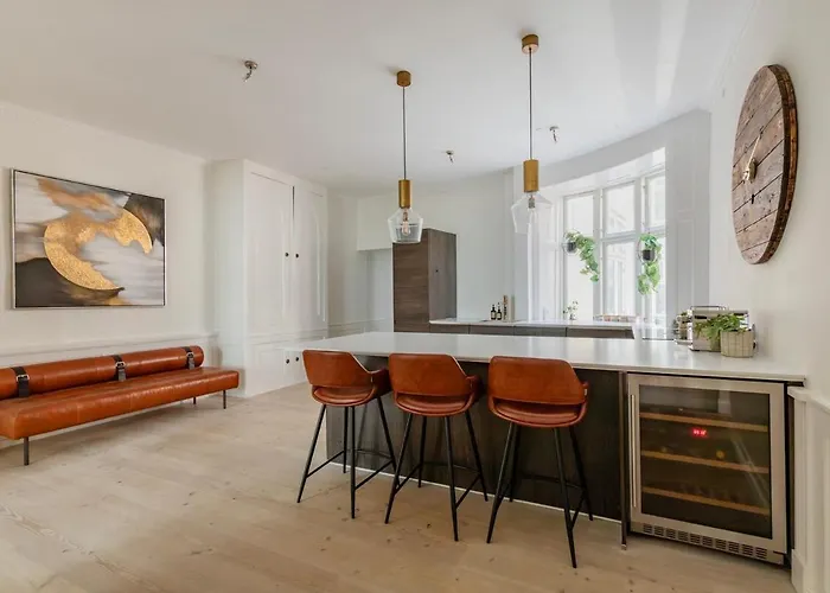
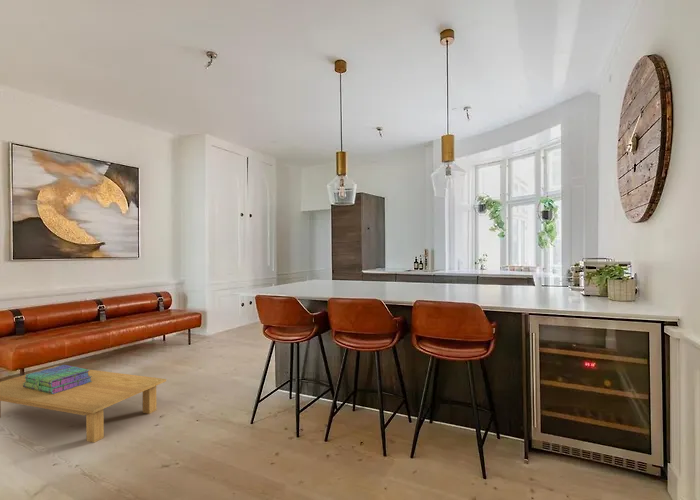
+ stack of books [23,364,92,394]
+ coffee table [0,365,167,444]
